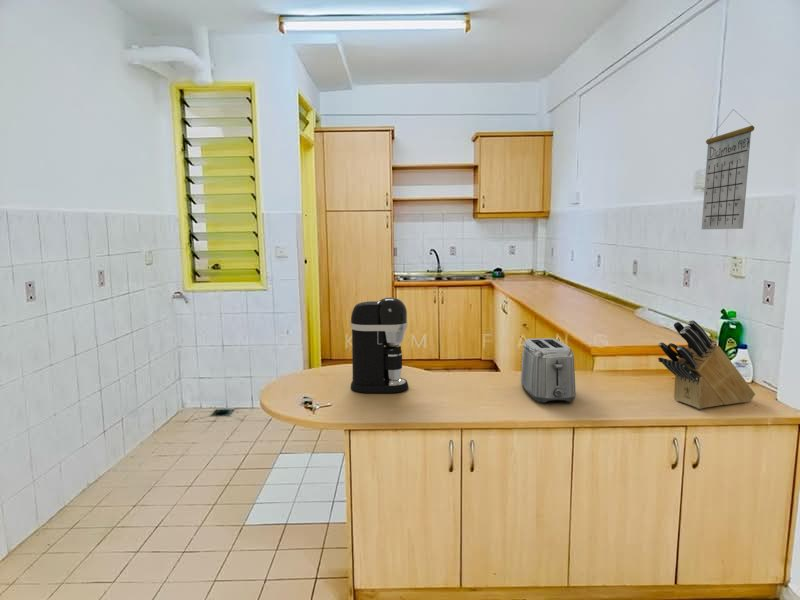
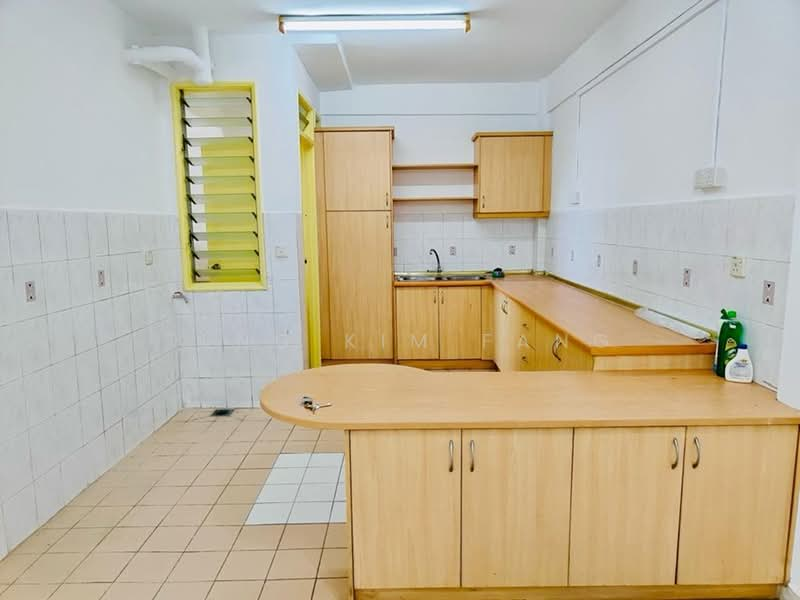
- toaster [520,337,577,403]
- calendar [701,108,755,230]
- coffee maker [350,297,409,394]
- knife block [657,319,756,410]
